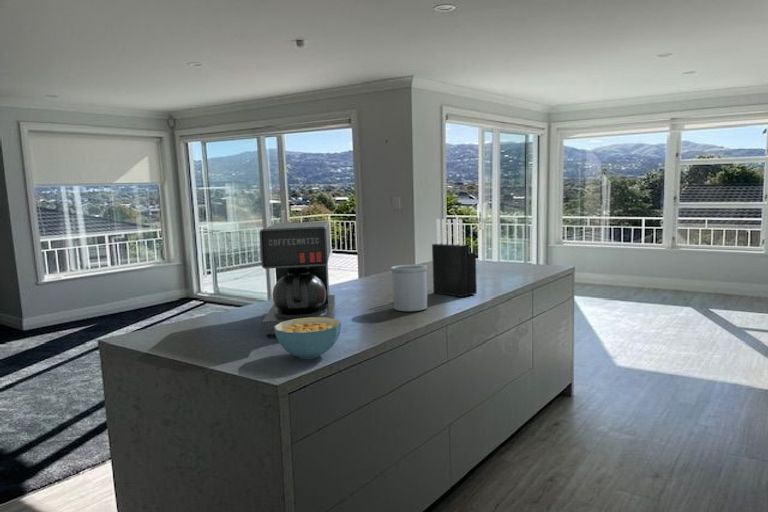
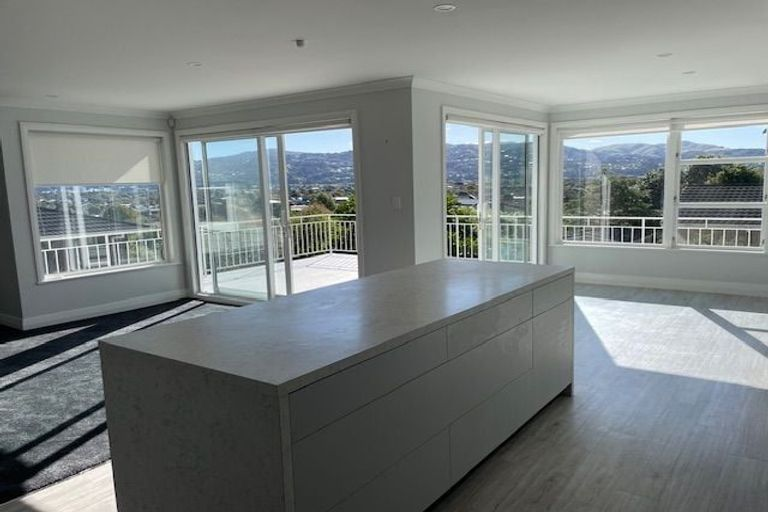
- coffee maker [259,220,336,338]
- cereal bowl [274,317,342,360]
- utensil holder [390,264,428,312]
- knife block [431,218,478,298]
